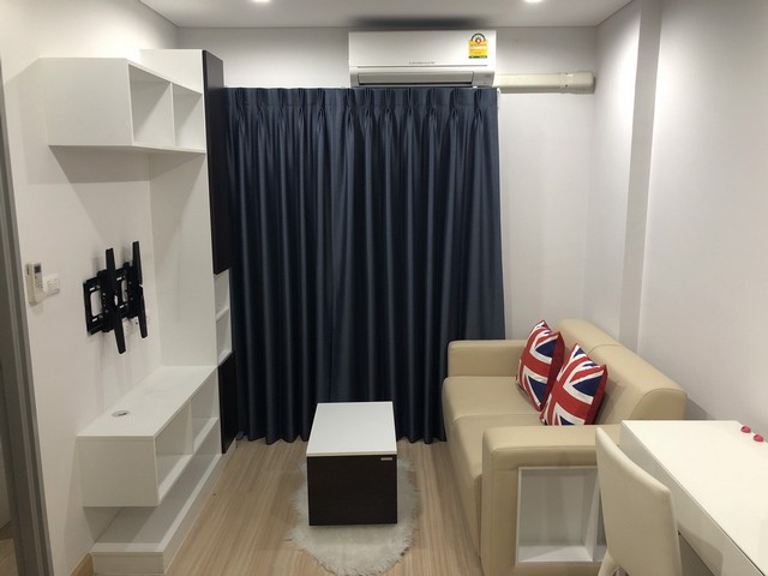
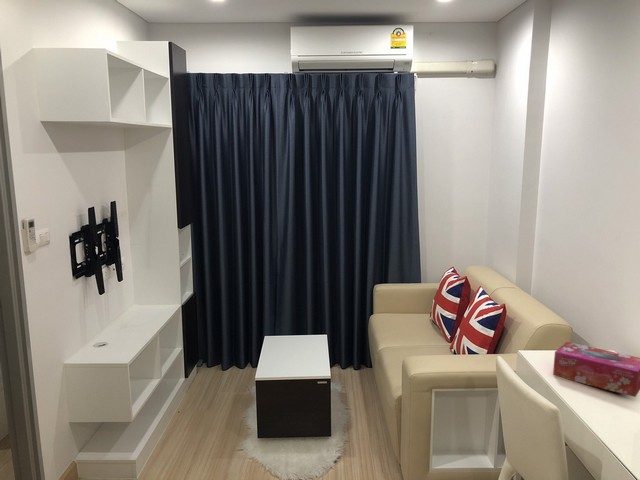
+ tissue box [552,341,640,398]
